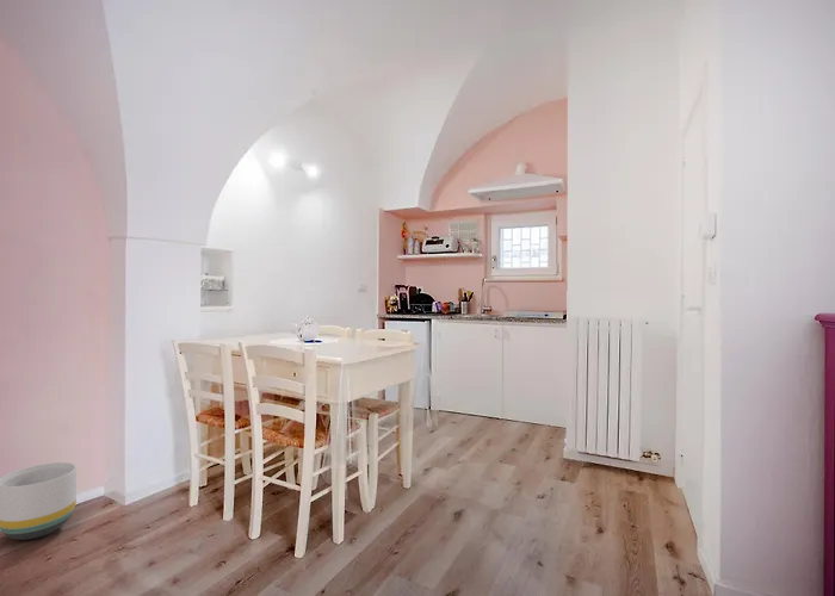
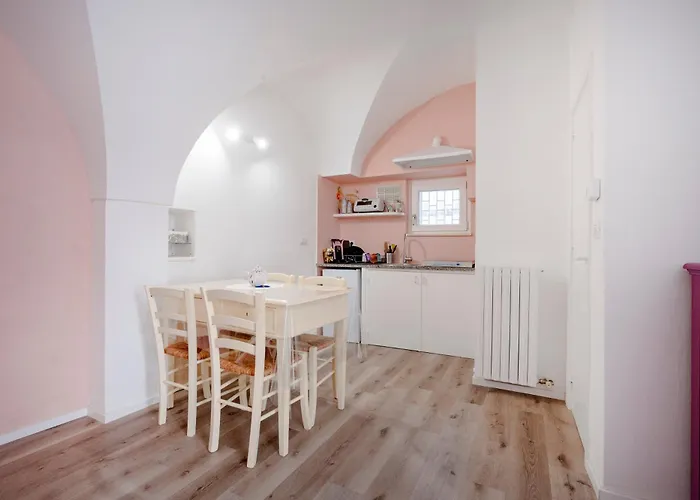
- planter [0,461,78,541]
